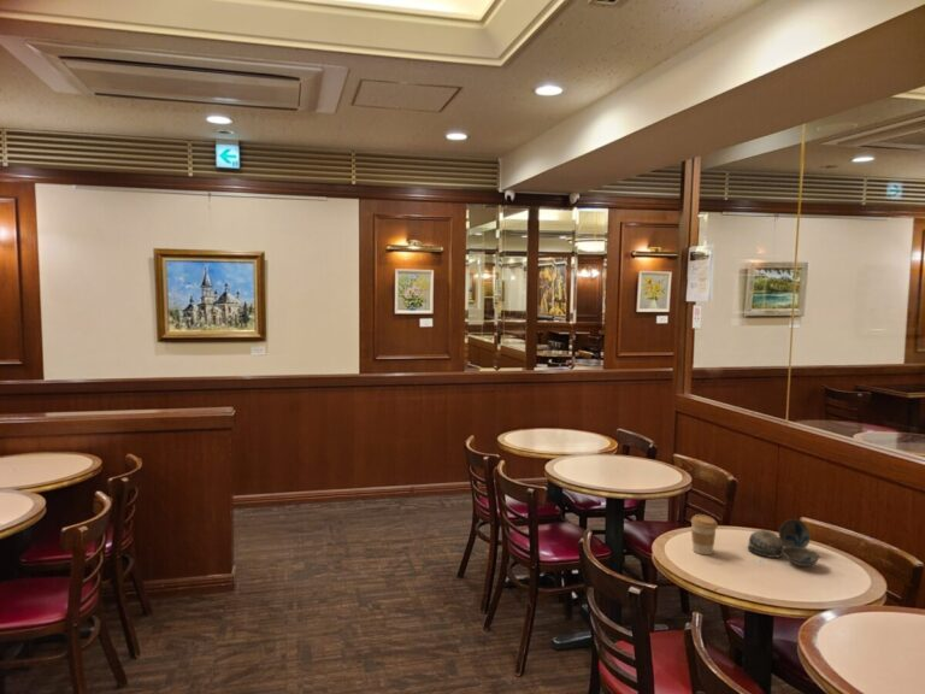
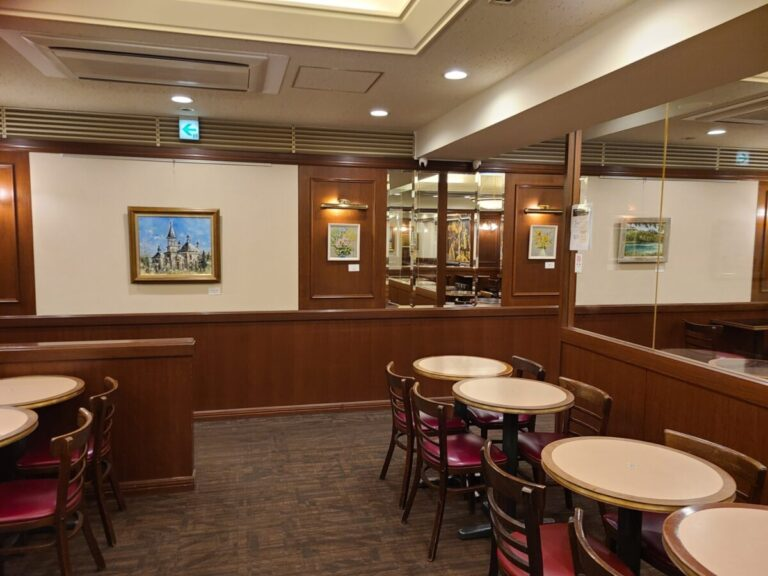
- coffee cup [690,513,719,555]
- decorative bowl [747,518,821,567]
